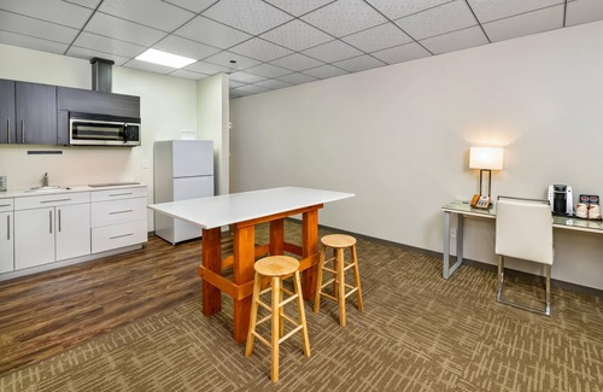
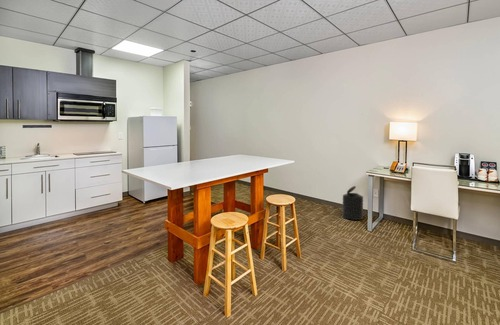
+ trash can [341,185,364,221]
